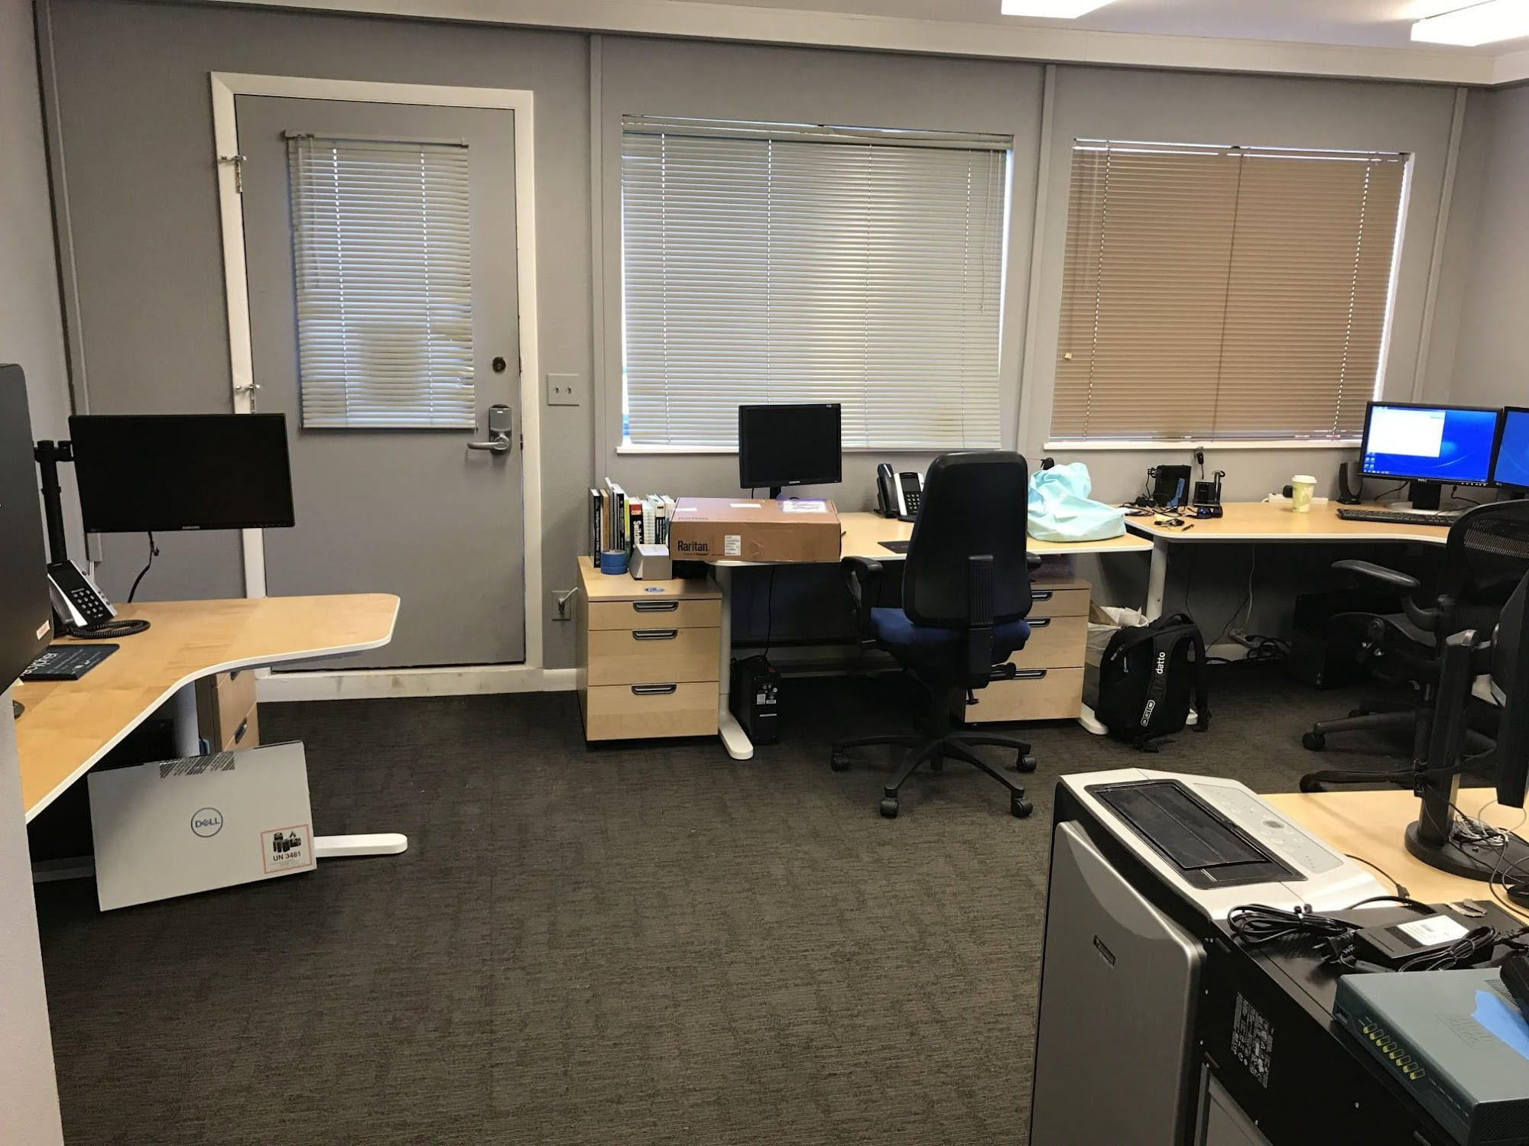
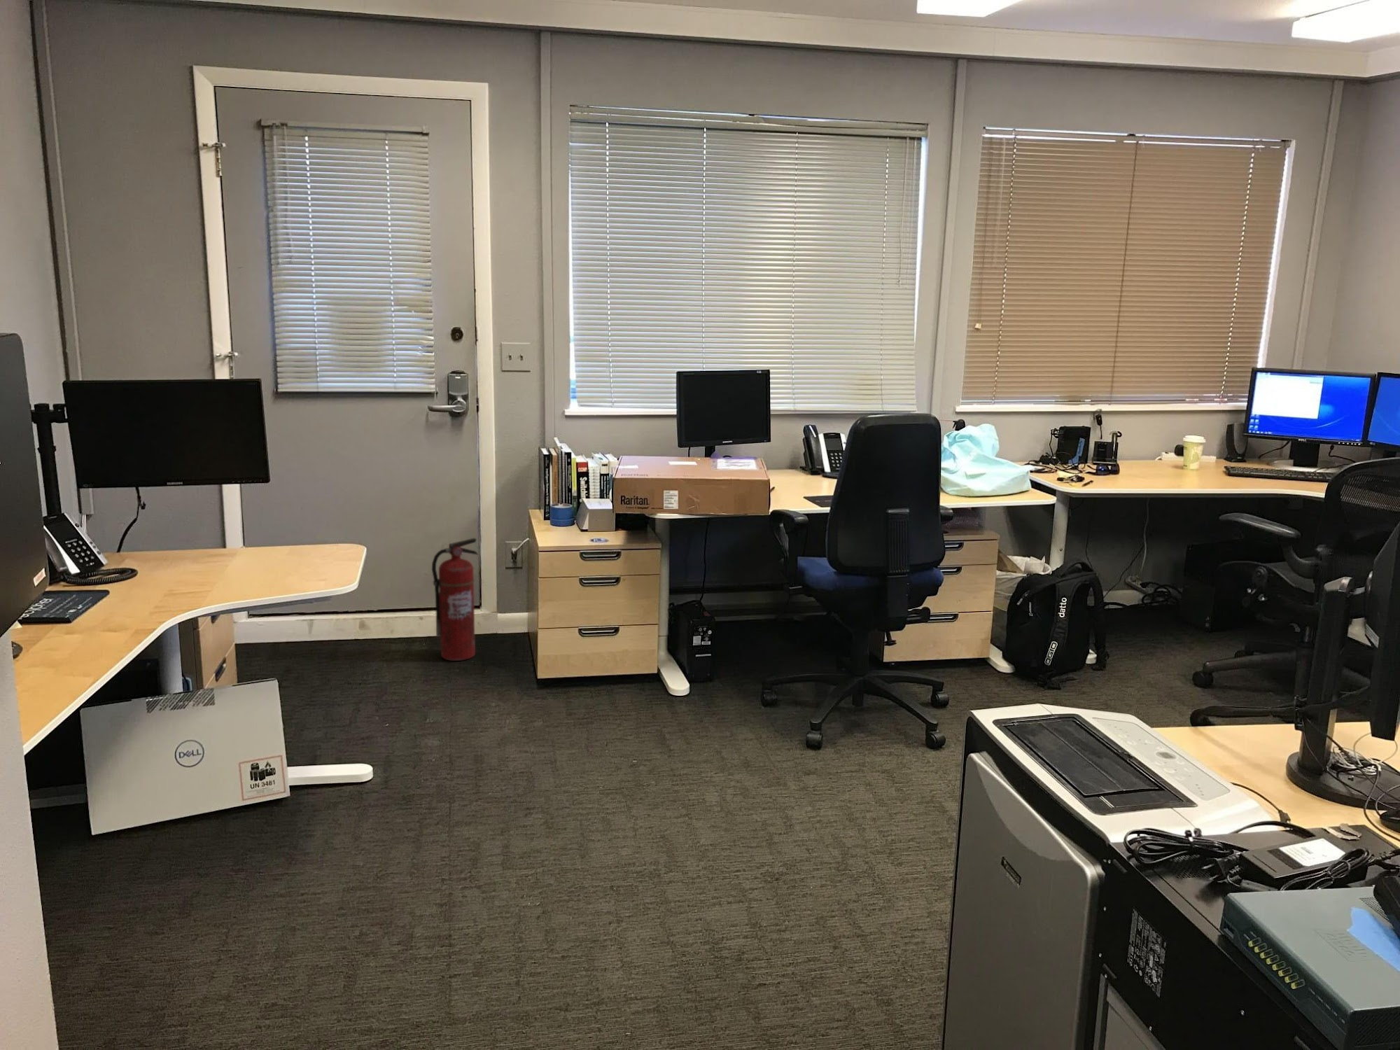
+ fire extinguisher [431,537,478,662]
